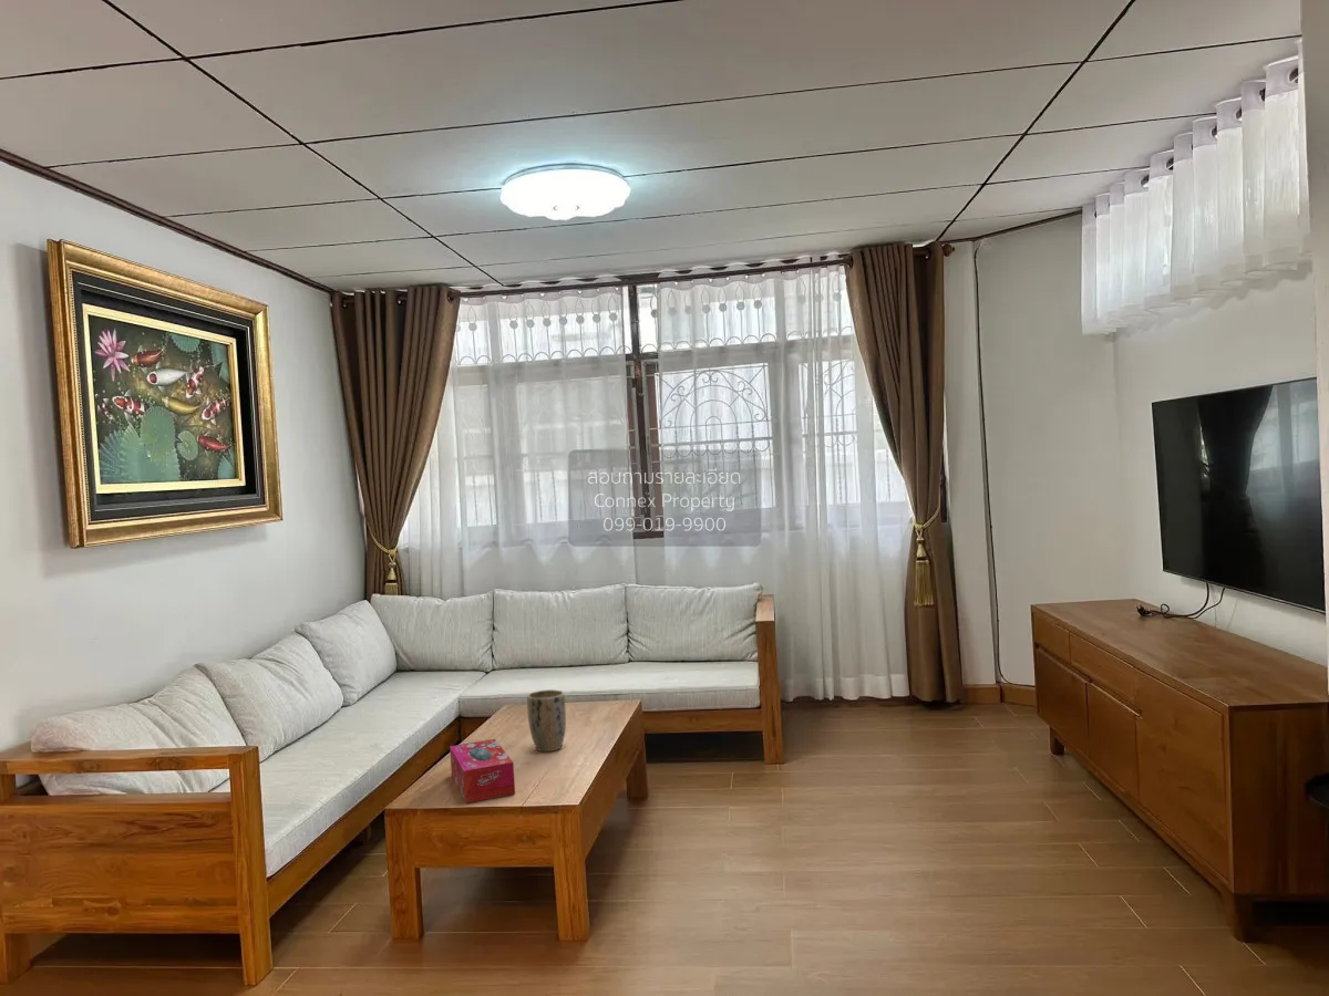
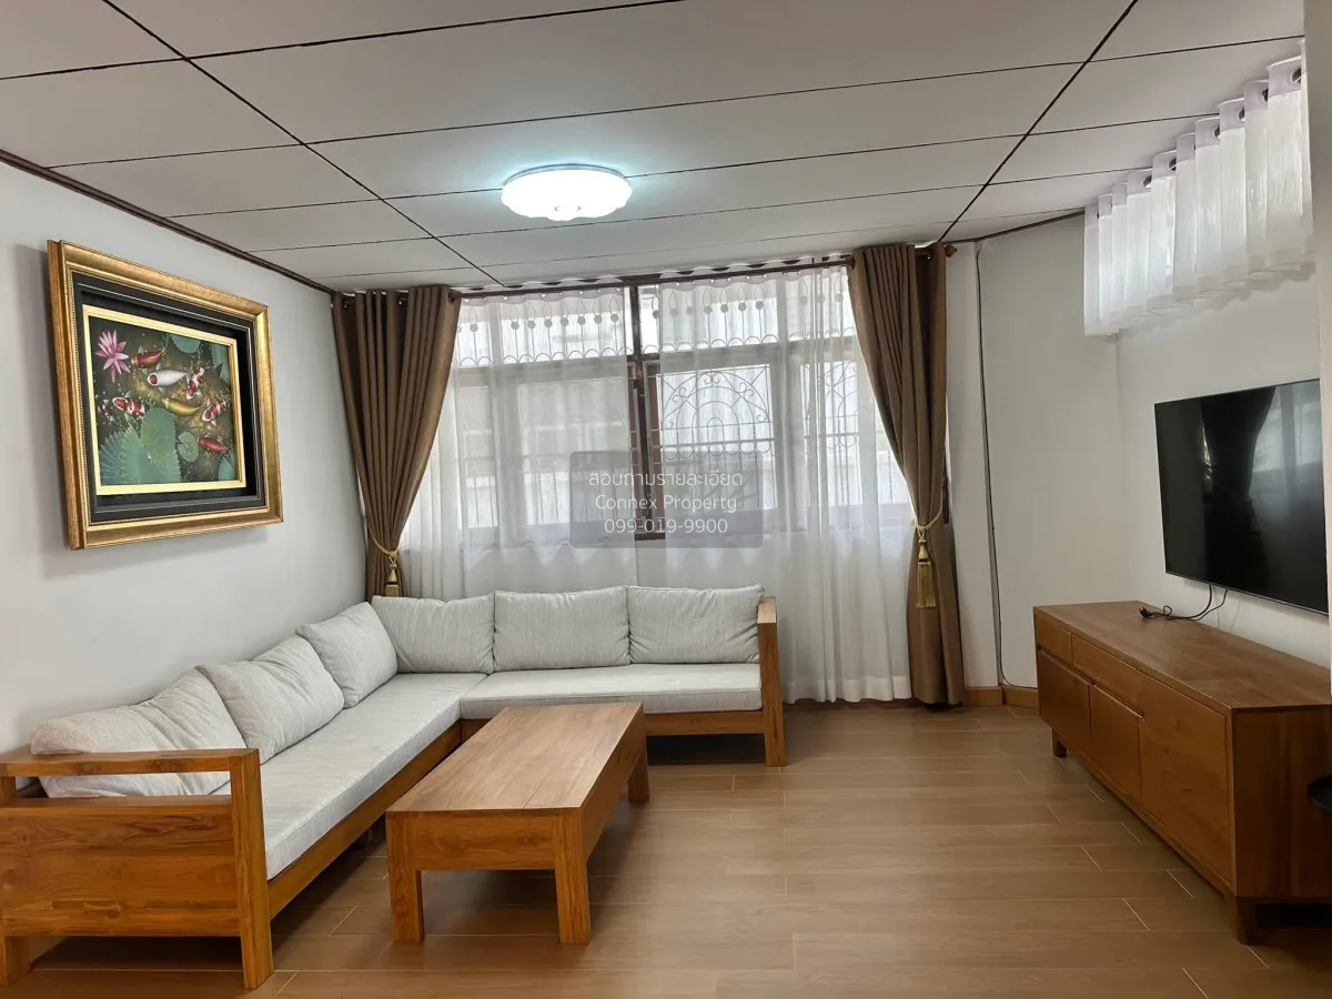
- plant pot [526,688,567,753]
- tissue box [449,738,516,805]
